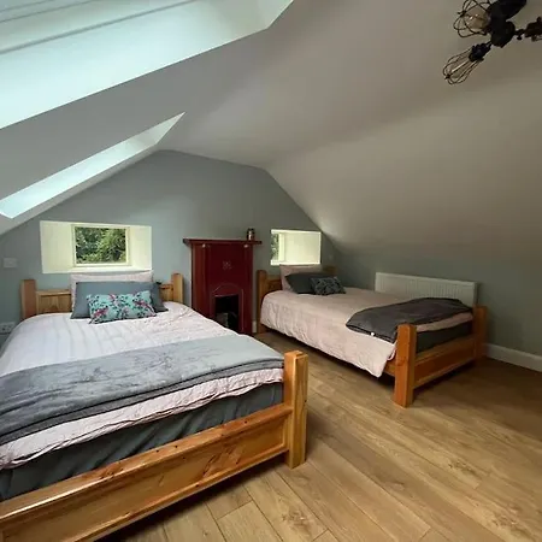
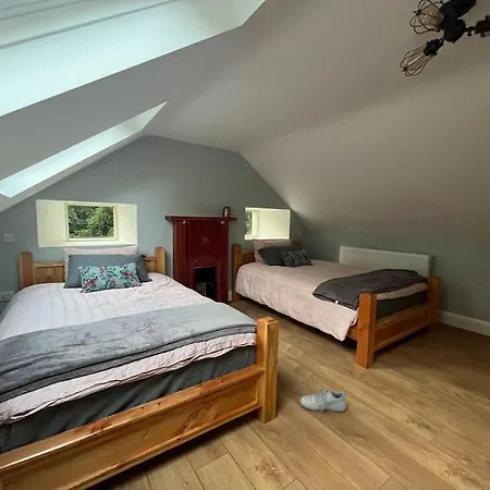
+ shoe [299,388,347,414]
